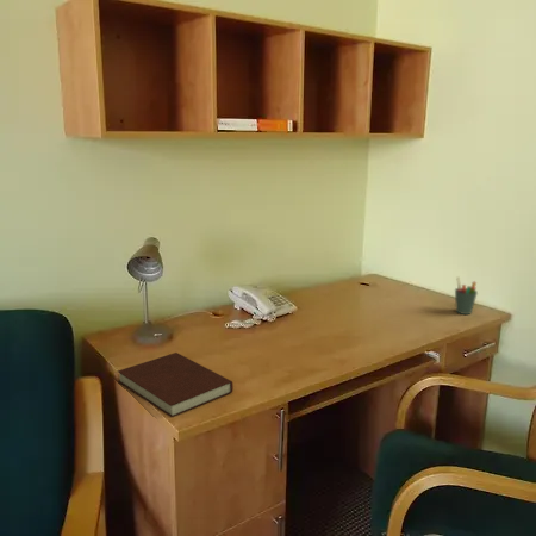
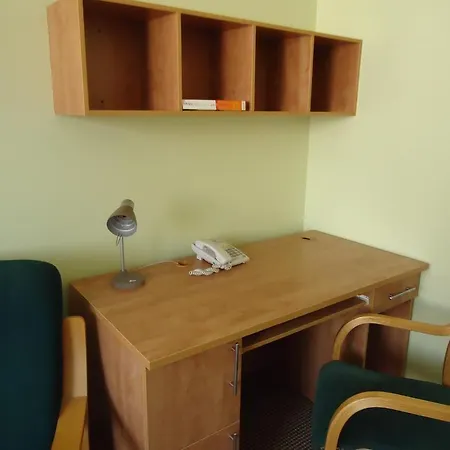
- notebook [117,351,235,418]
- pen holder [454,275,479,316]
